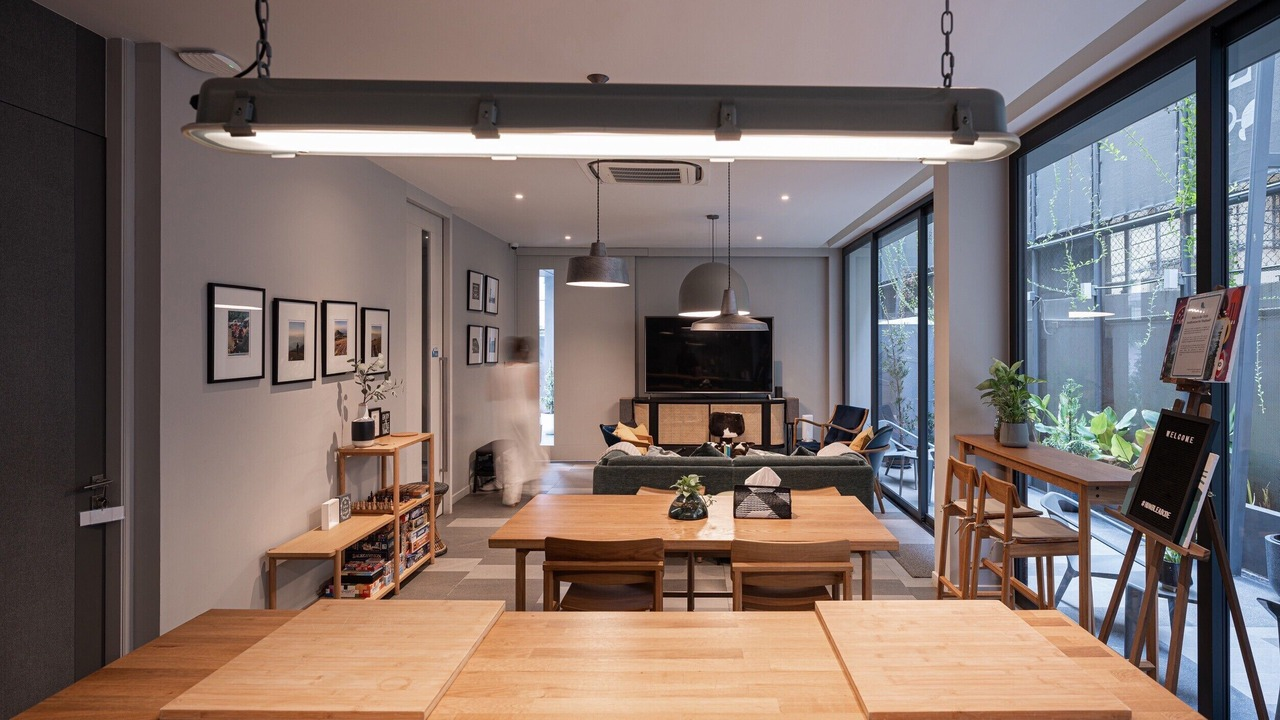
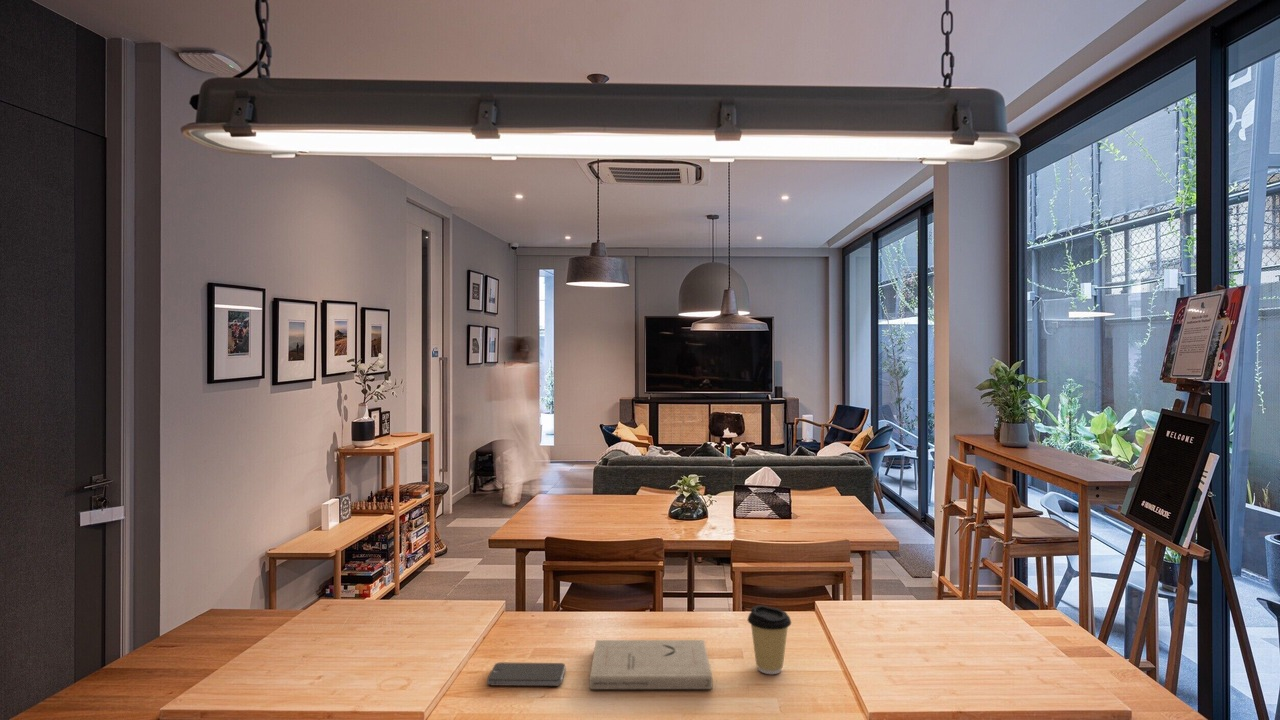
+ coffee cup [746,604,792,675]
+ book [589,639,713,690]
+ smartphone [486,661,567,687]
